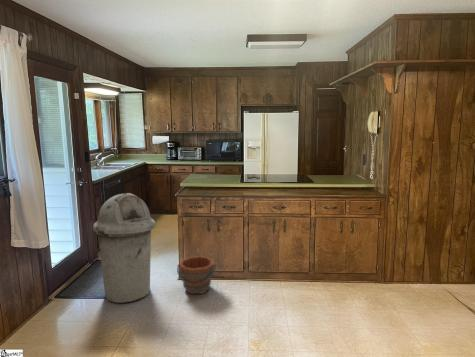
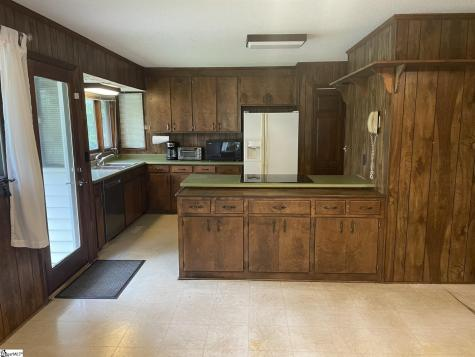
- bucket [176,255,217,295]
- trash can [92,192,156,304]
